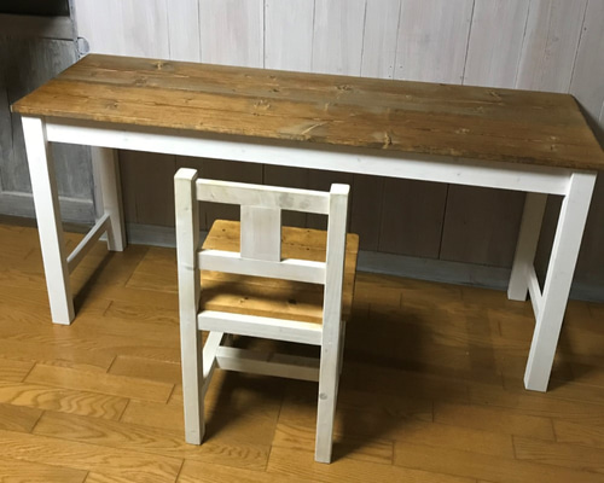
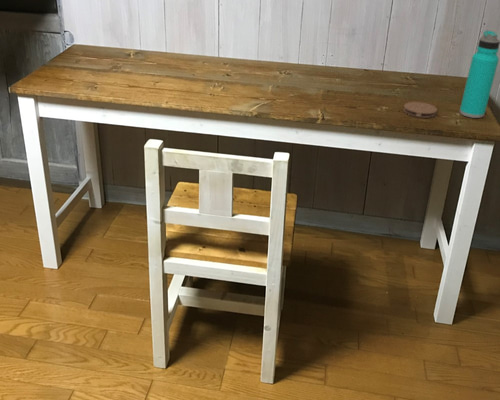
+ coaster [402,101,438,119]
+ water bottle [458,30,500,119]
